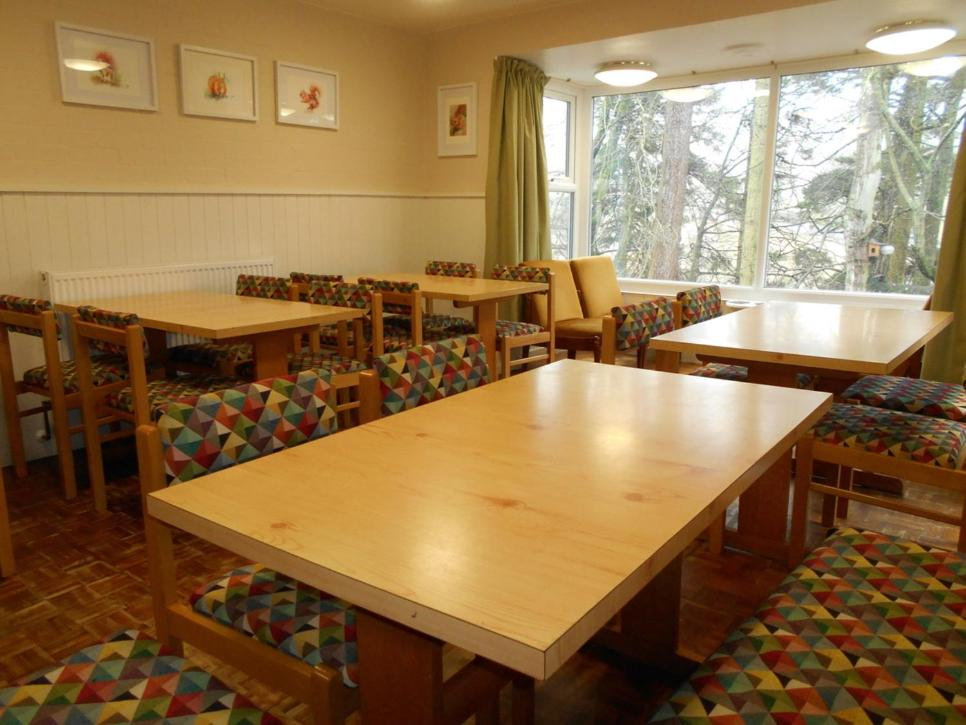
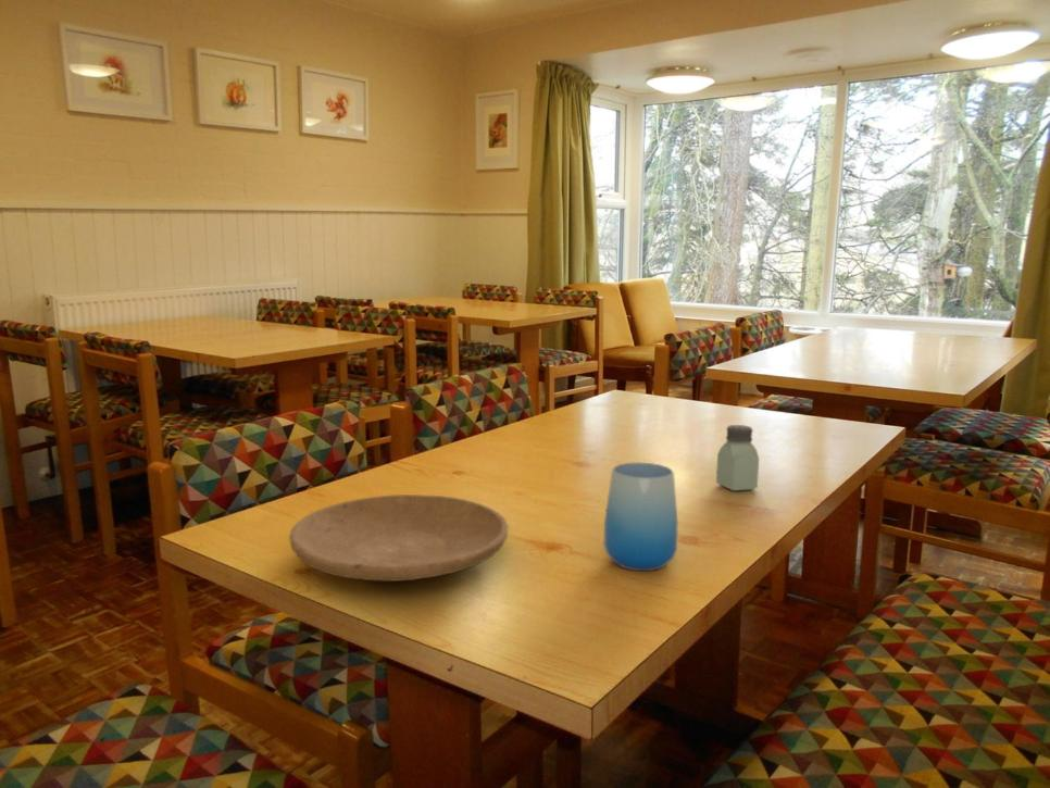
+ saltshaker [715,424,760,492]
+ cup [602,461,679,572]
+ plate [288,493,510,583]
